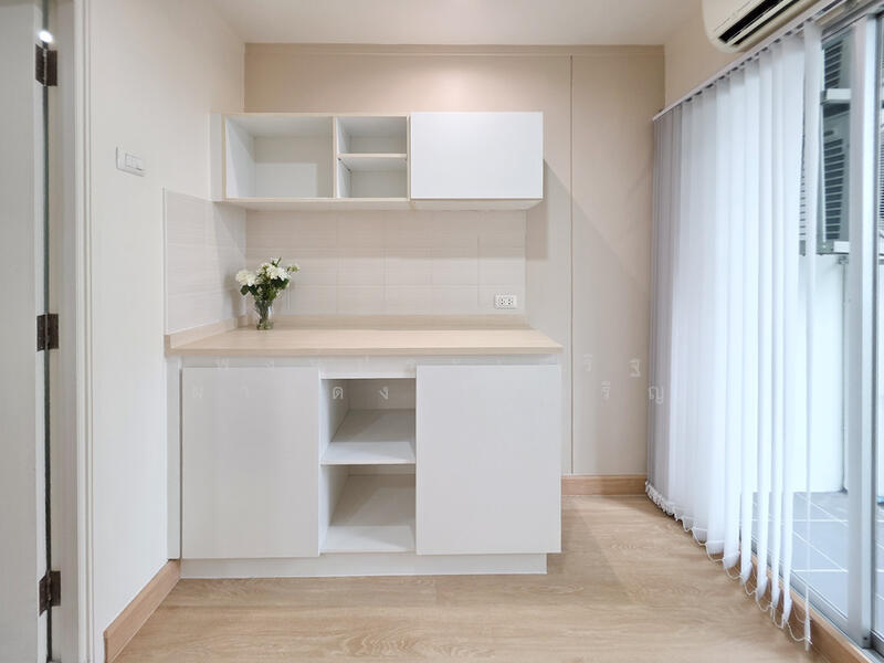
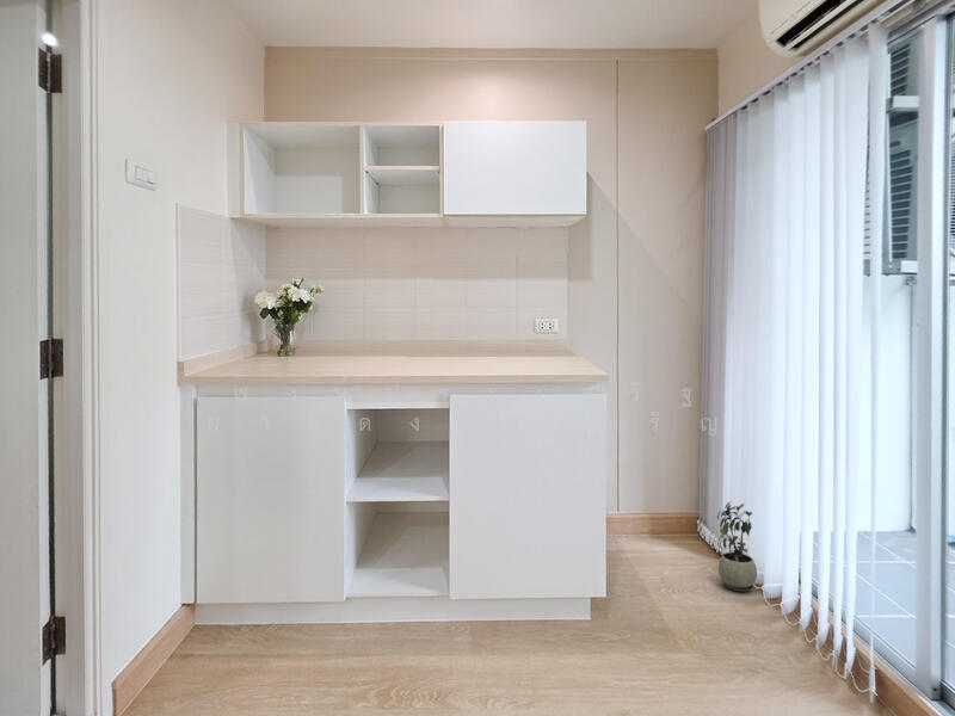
+ potted plant [716,501,758,593]
